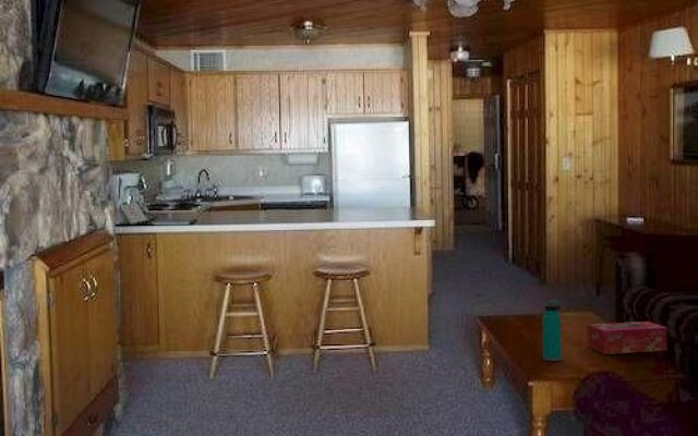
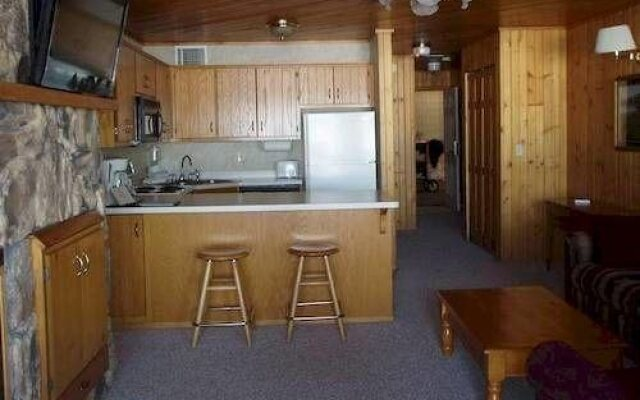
- tissue box [586,320,669,355]
- water bottle [542,299,563,362]
